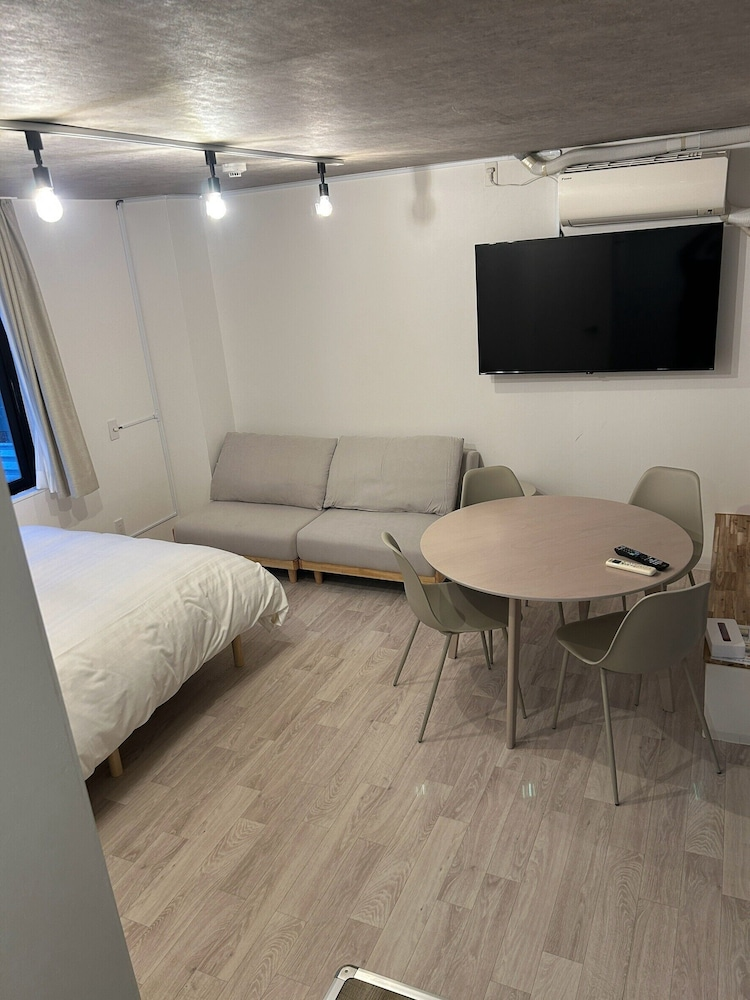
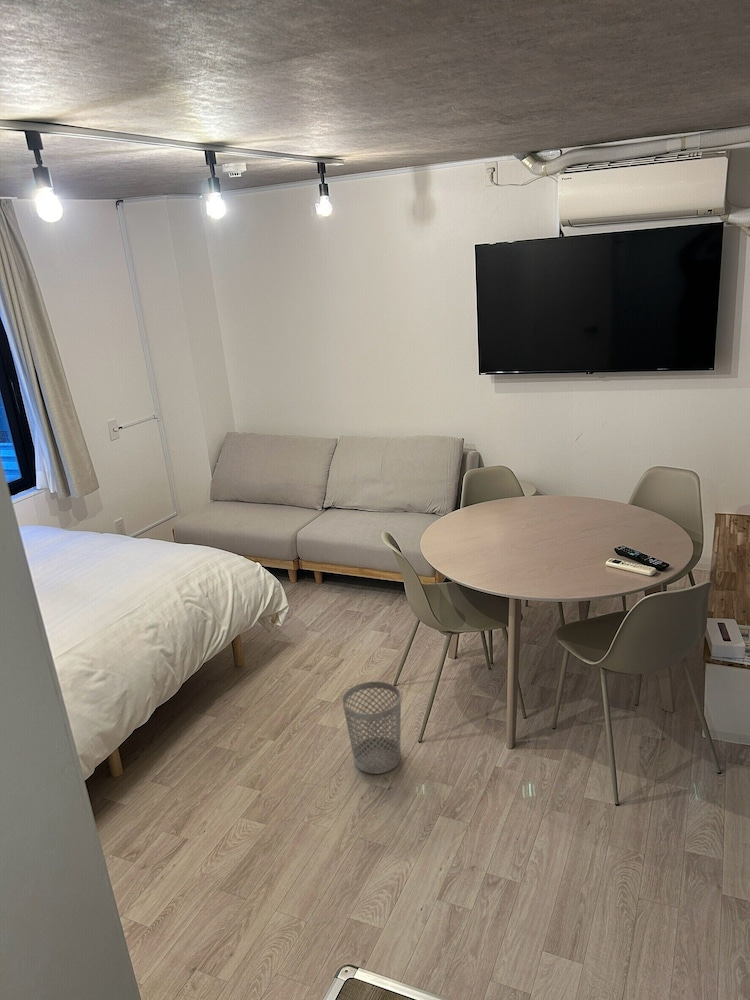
+ wastebasket [341,681,402,775]
